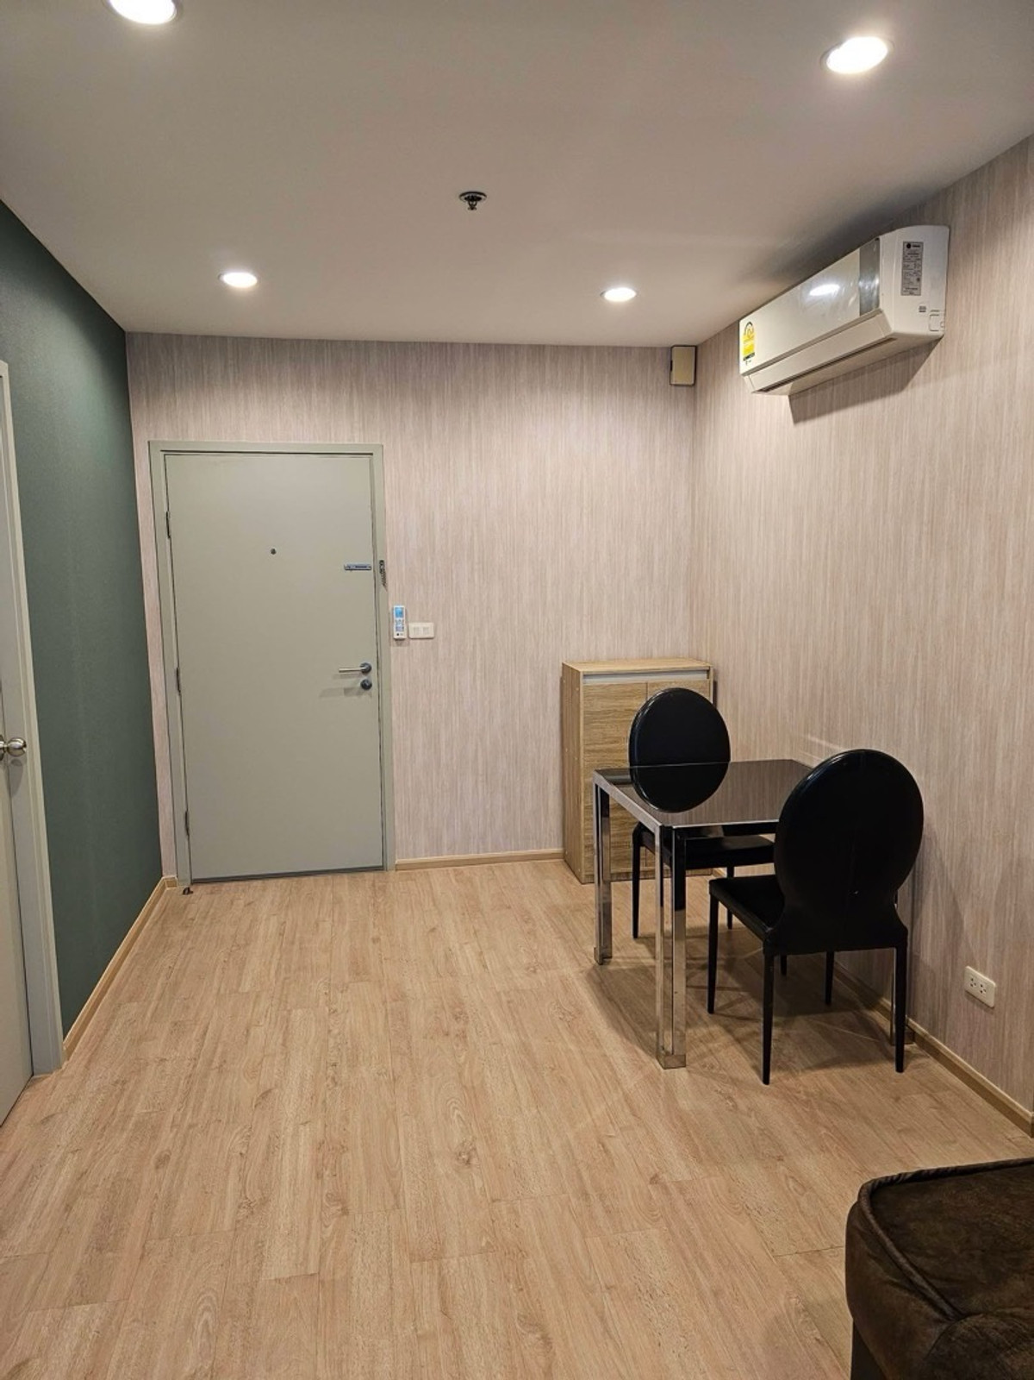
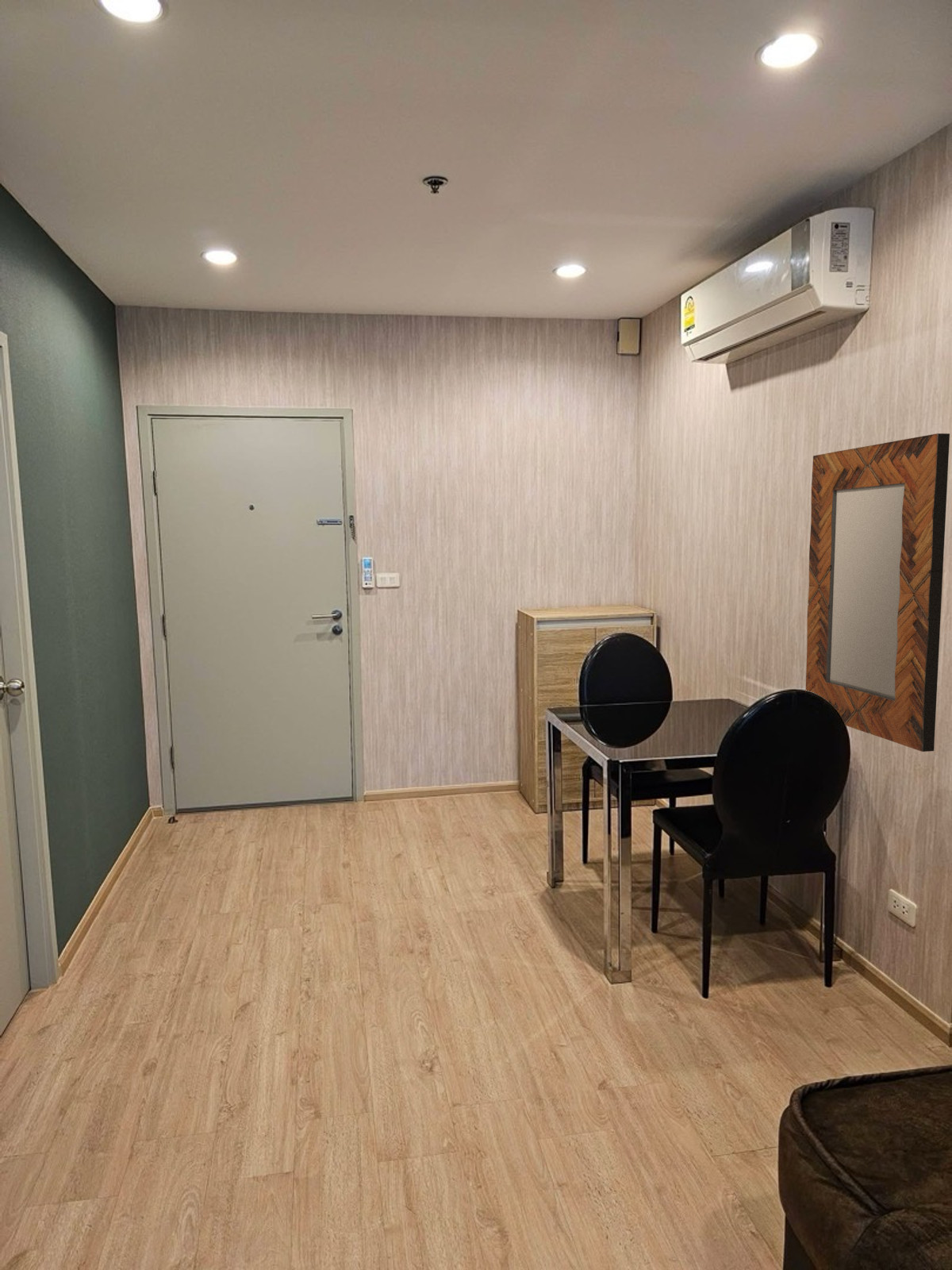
+ home mirror [805,433,950,752]
